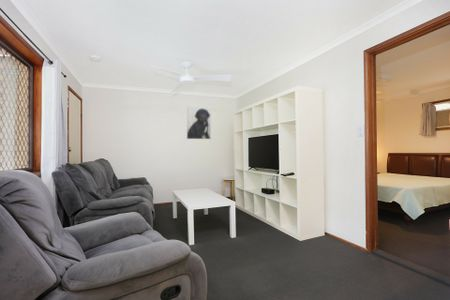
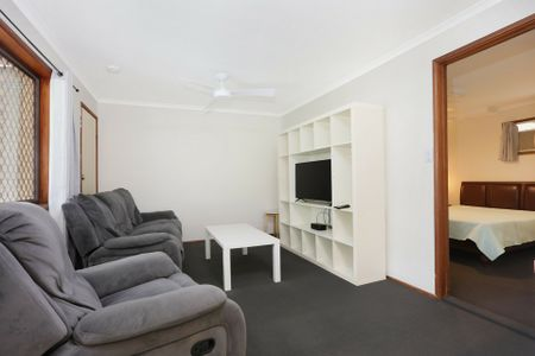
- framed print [185,106,212,140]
